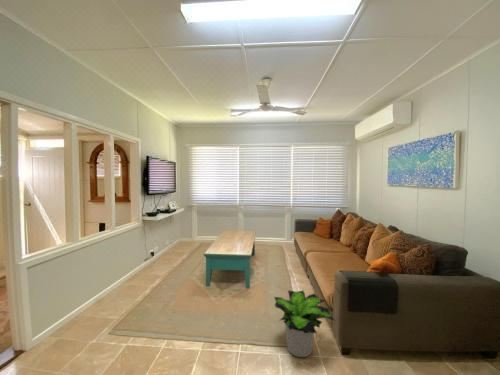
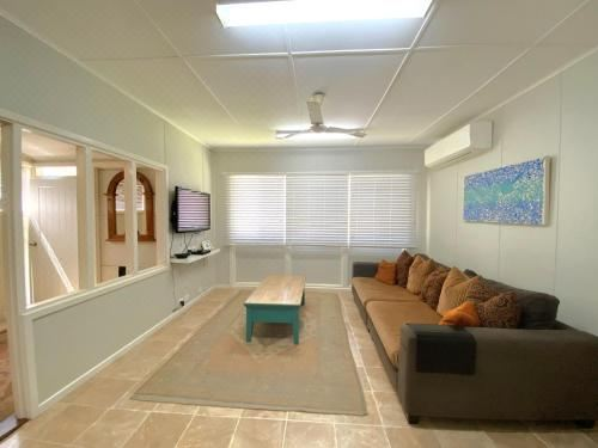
- potted plant [273,289,337,358]
